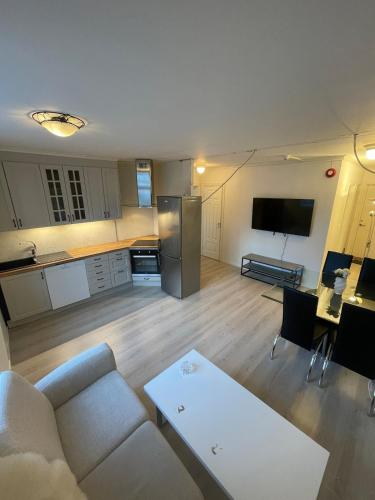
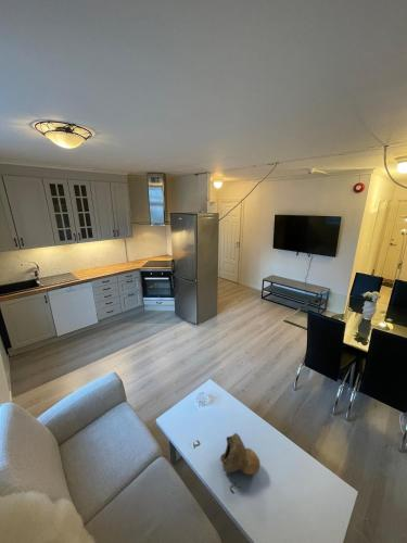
+ decorative bowl [219,432,260,476]
